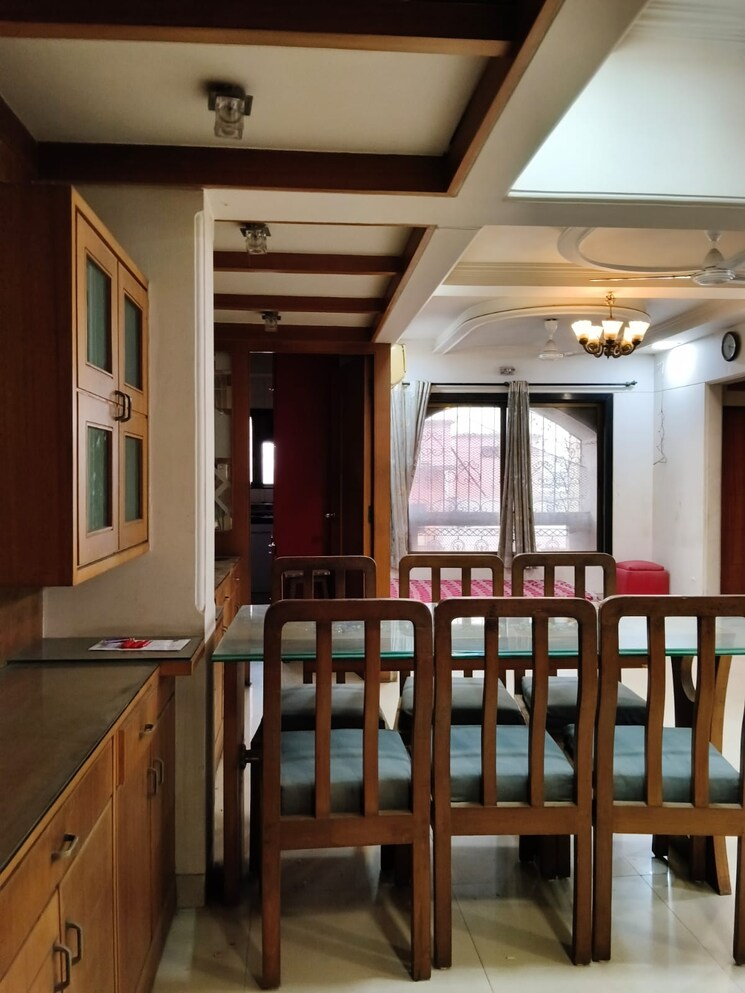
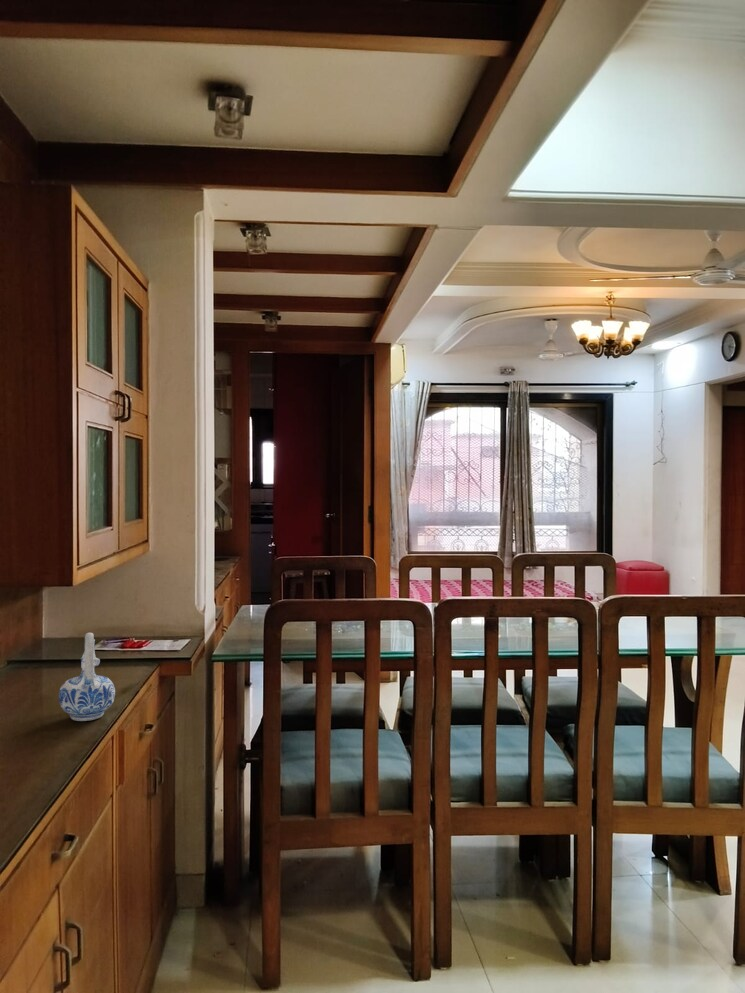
+ ceramic pitcher [58,632,116,722]
